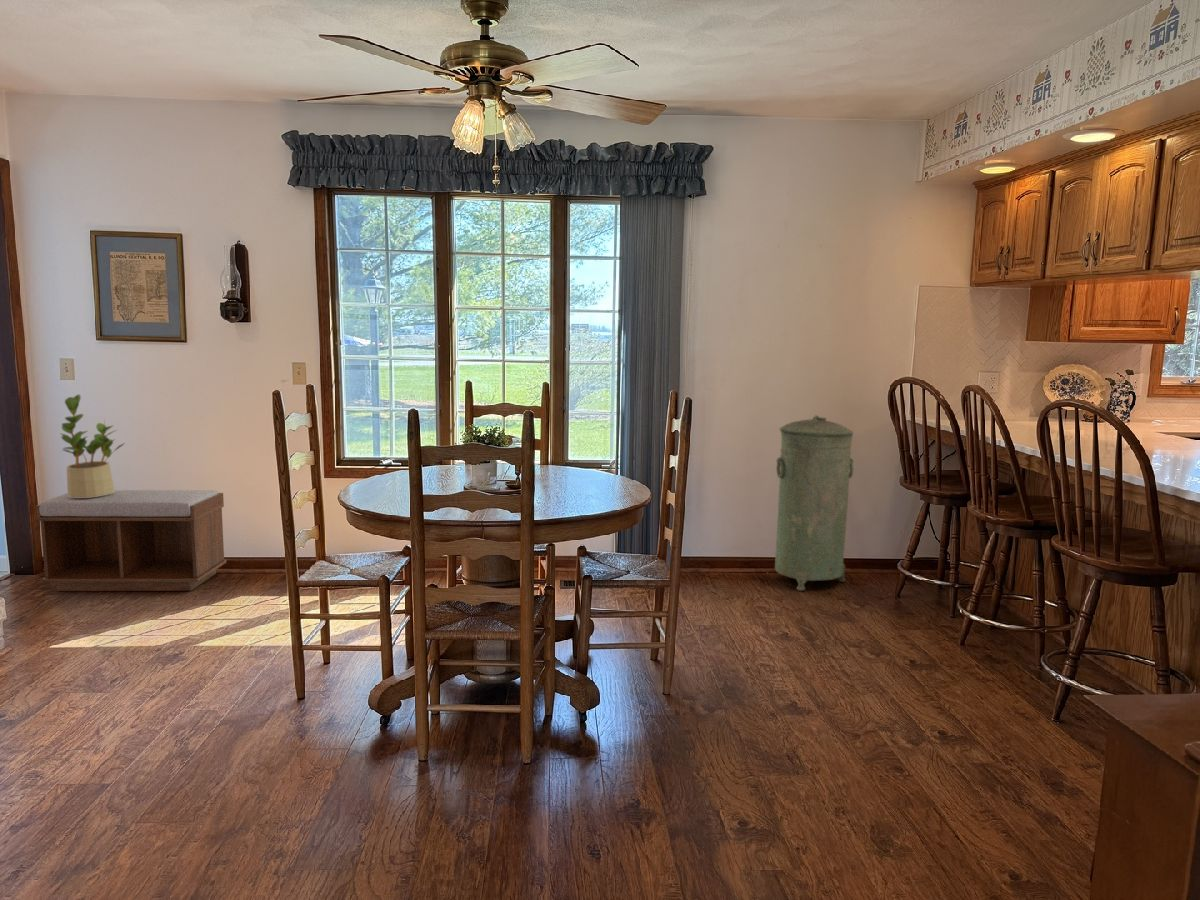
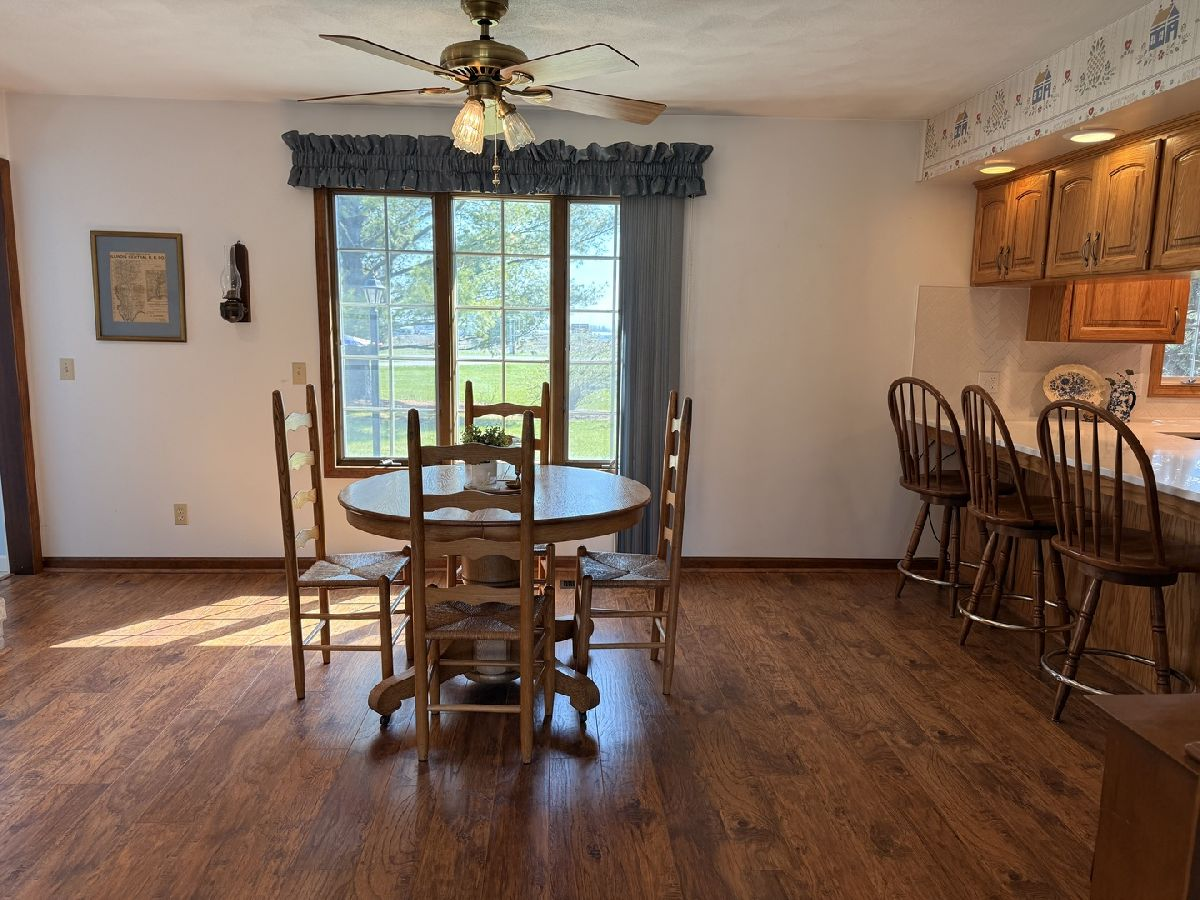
- trash can [774,414,854,592]
- bench [35,489,227,592]
- potted plant [60,394,126,498]
